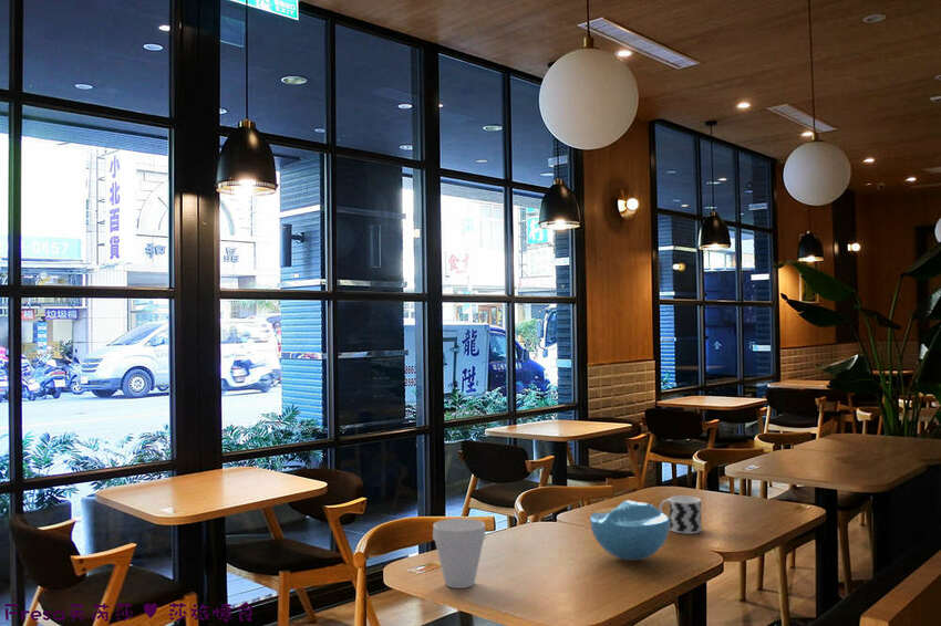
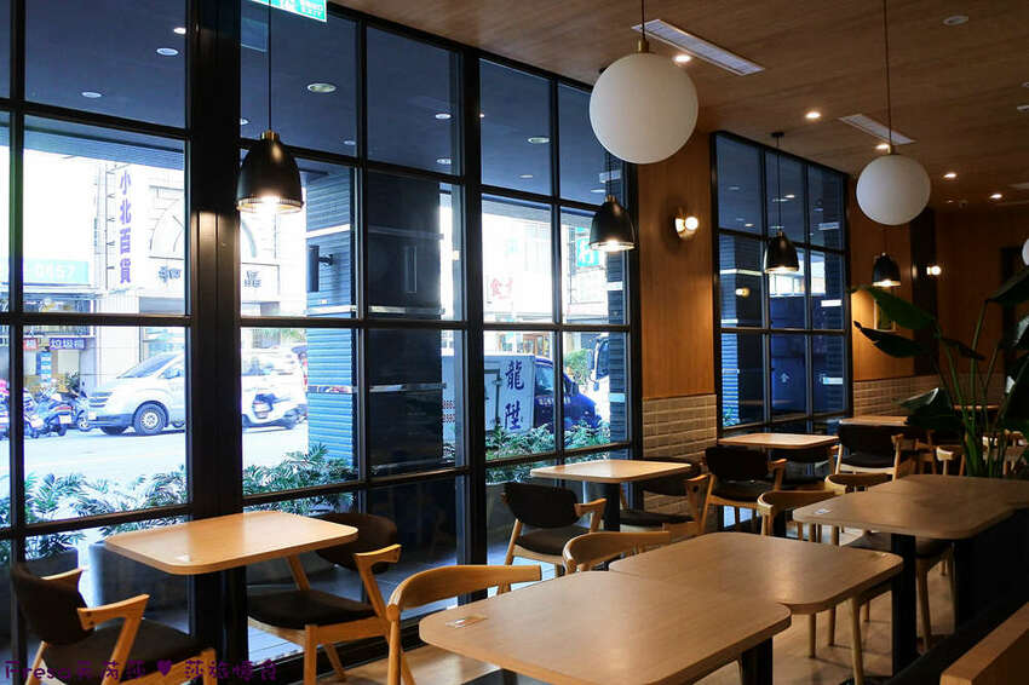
- bowl [589,499,670,562]
- cup [432,518,487,590]
- cup [659,494,703,535]
